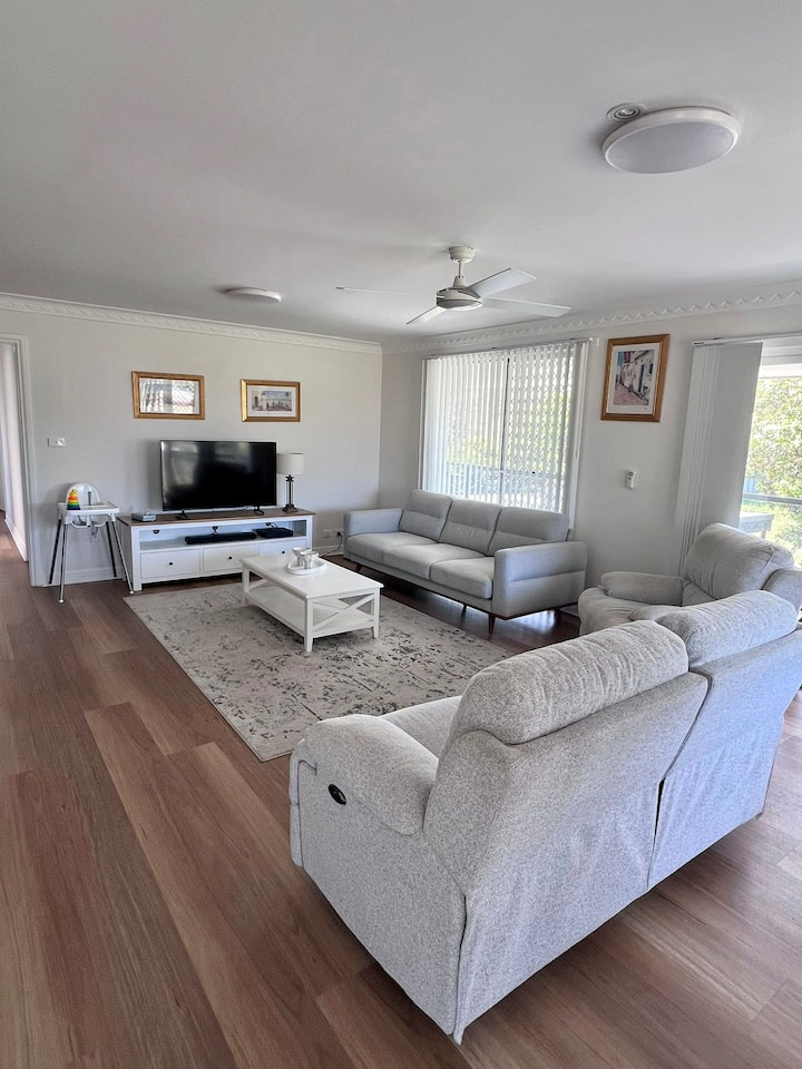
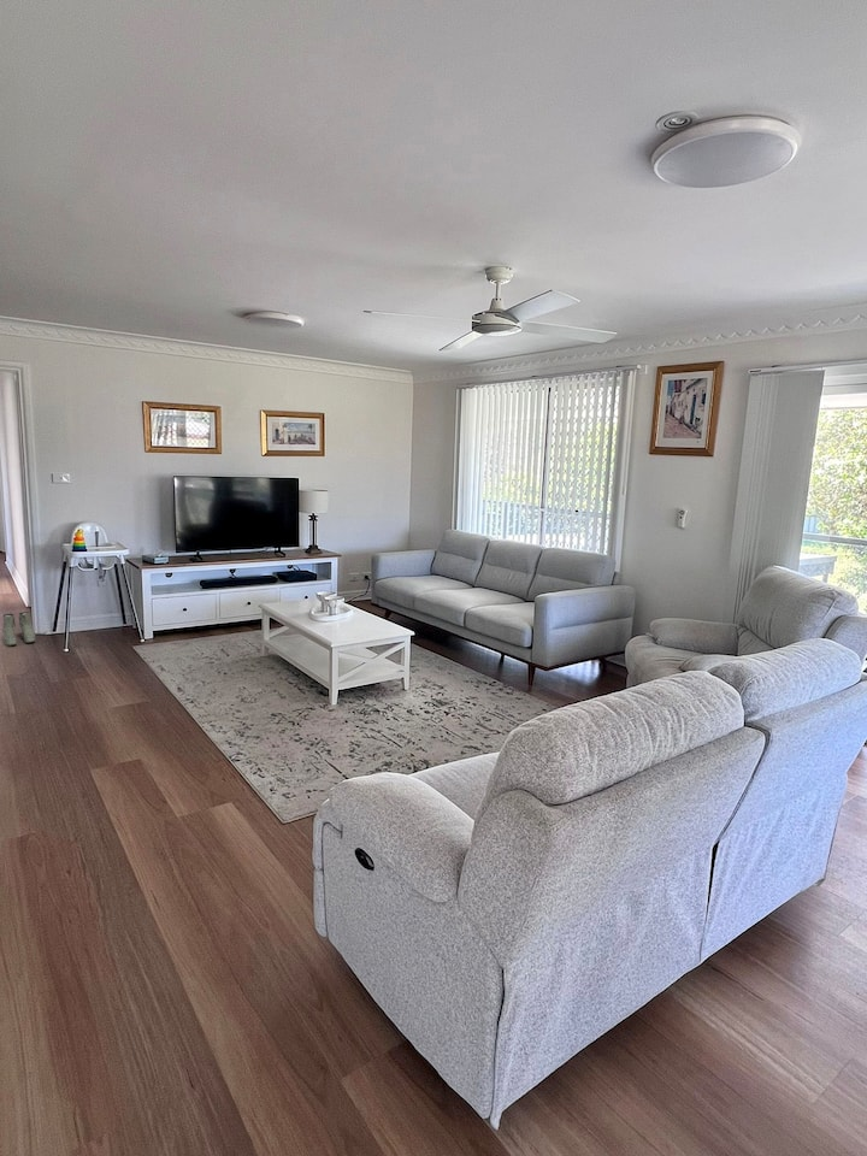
+ boots [1,611,36,647]
